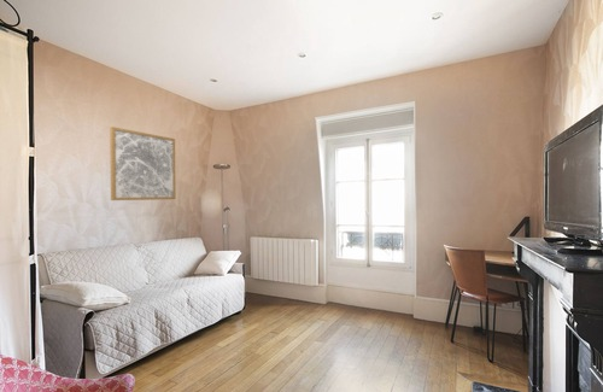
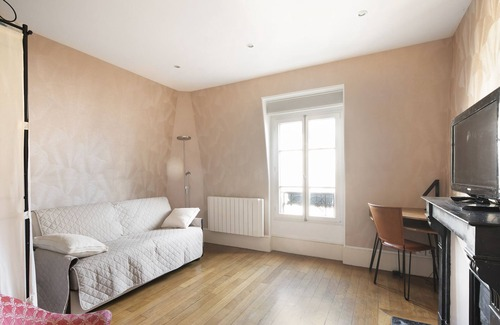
- wall art [109,125,176,201]
